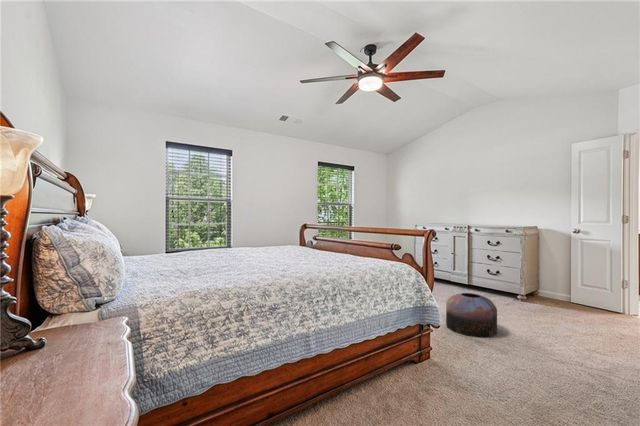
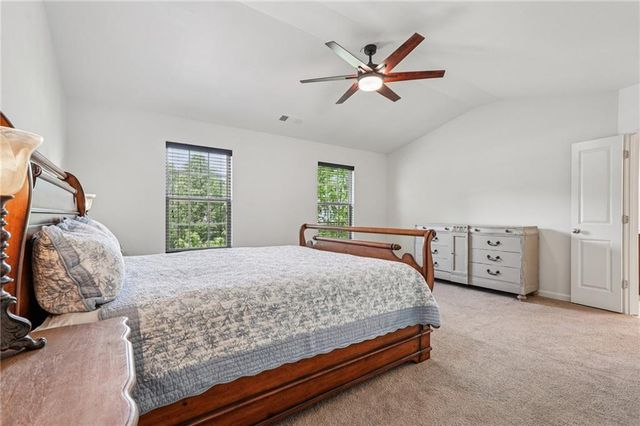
- pouf [445,292,498,339]
